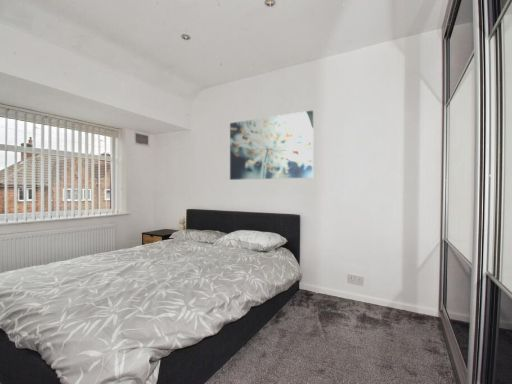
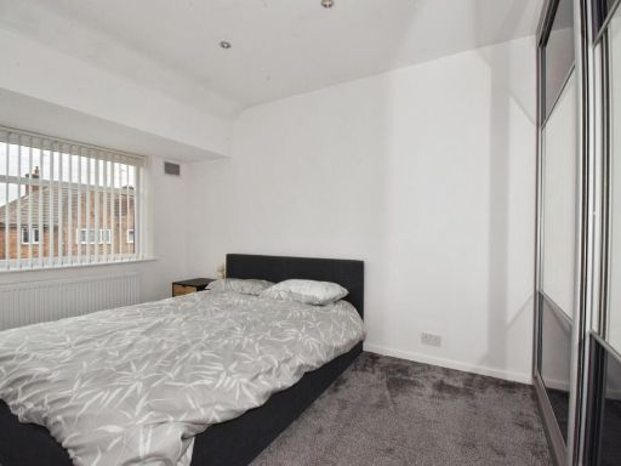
- wall art [229,110,314,181]
